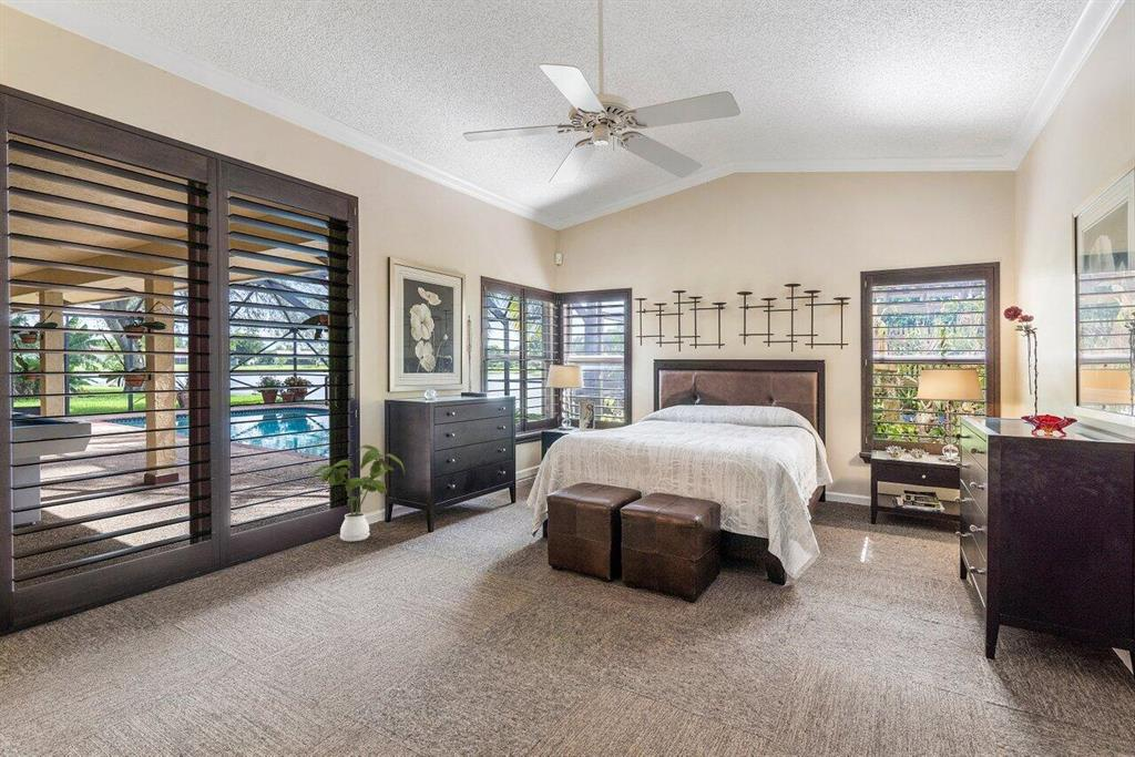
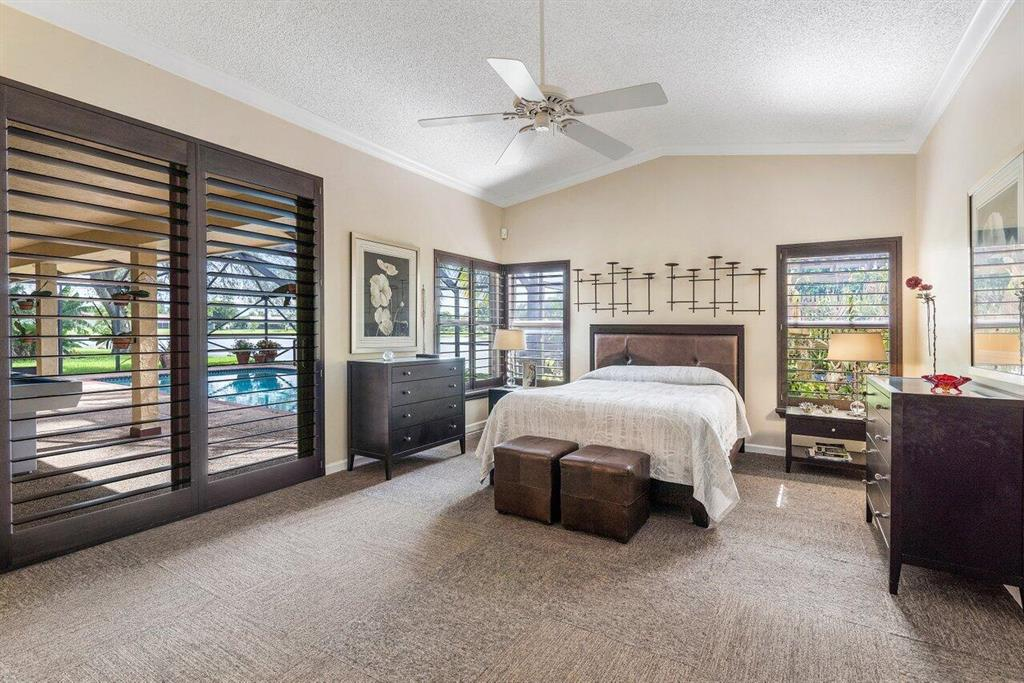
- house plant [307,444,406,542]
